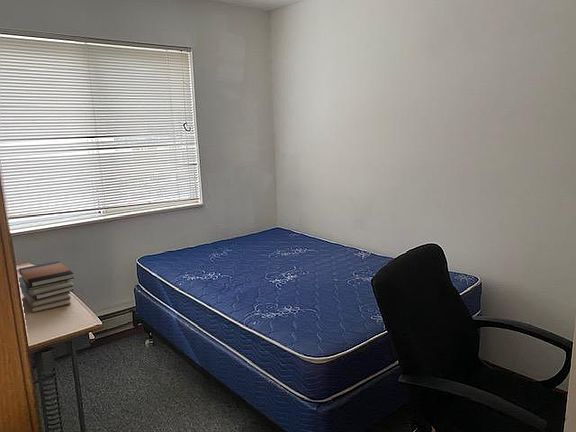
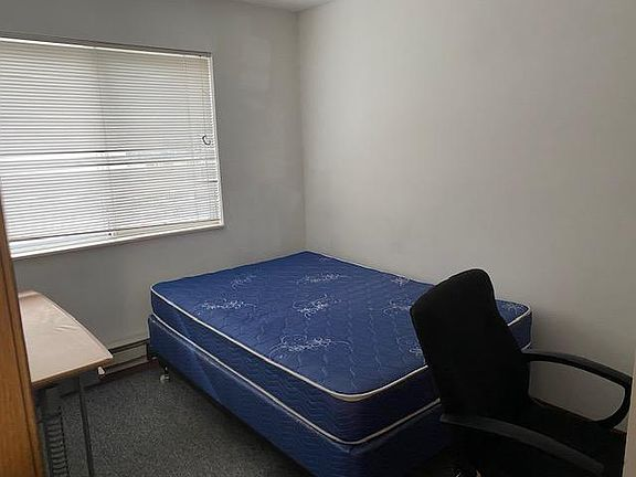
- book stack [18,260,75,314]
